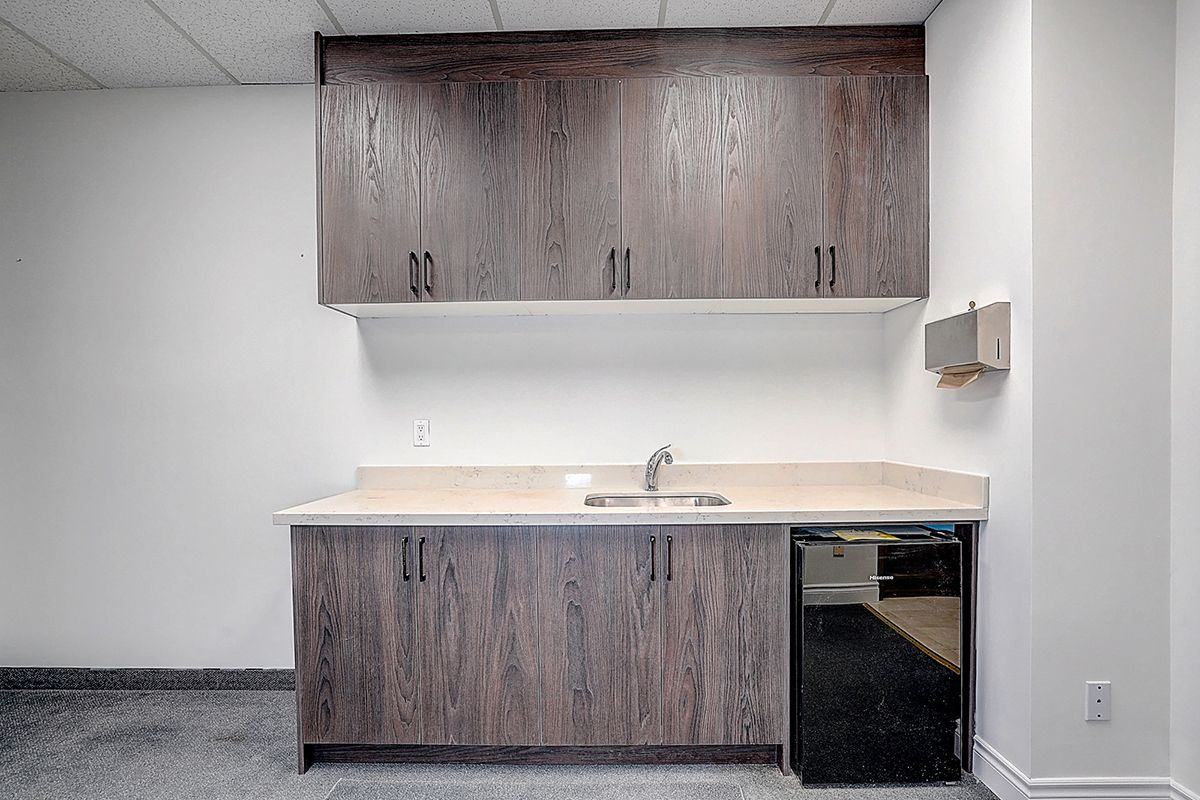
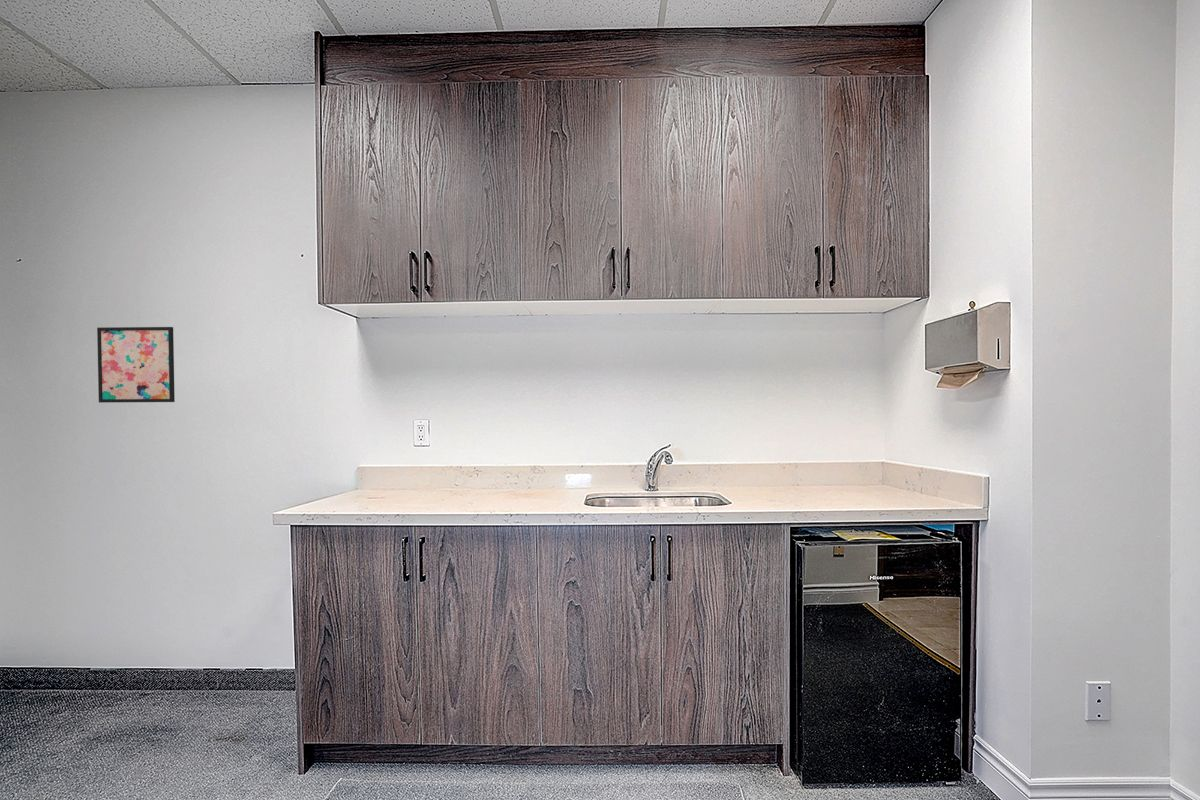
+ wall art [96,326,176,404]
